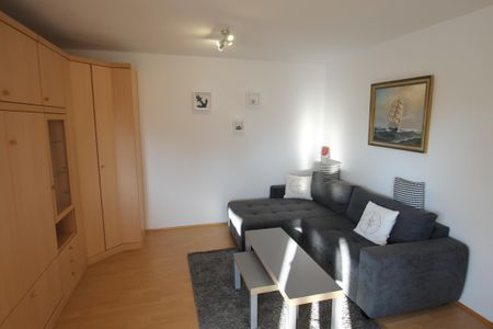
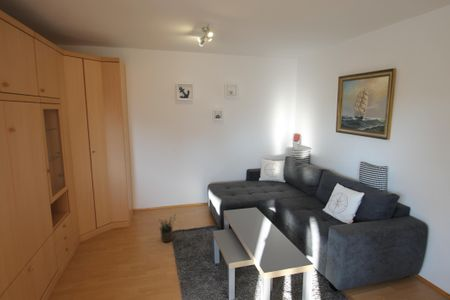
+ potted plant [158,214,176,243]
